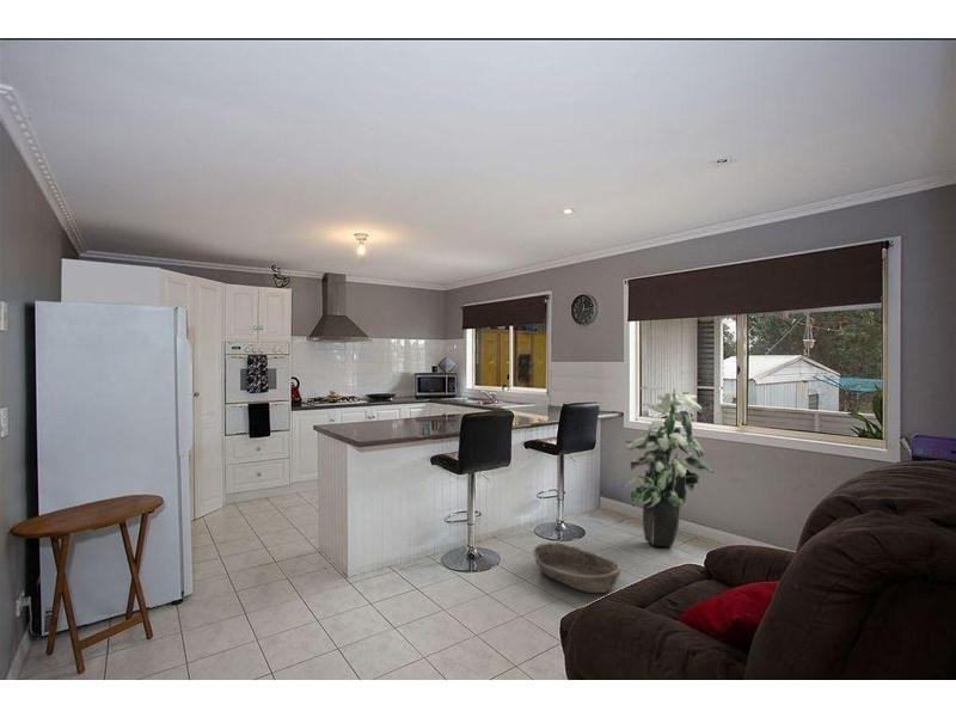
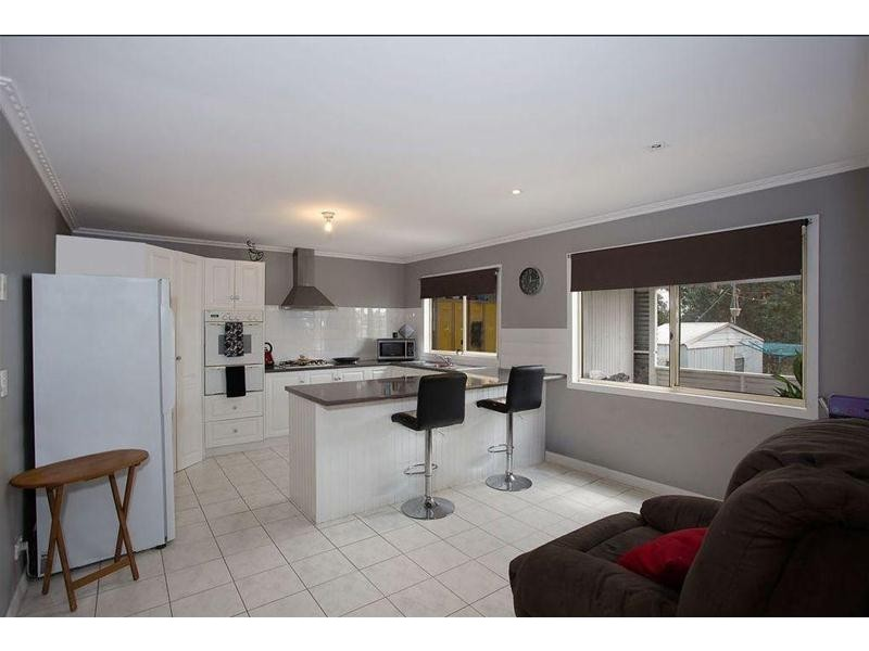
- indoor plant [624,384,715,549]
- basket [532,541,621,594]
